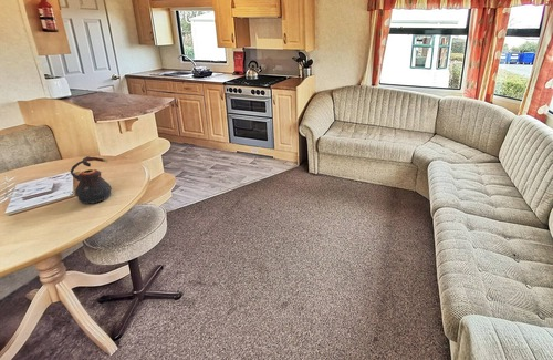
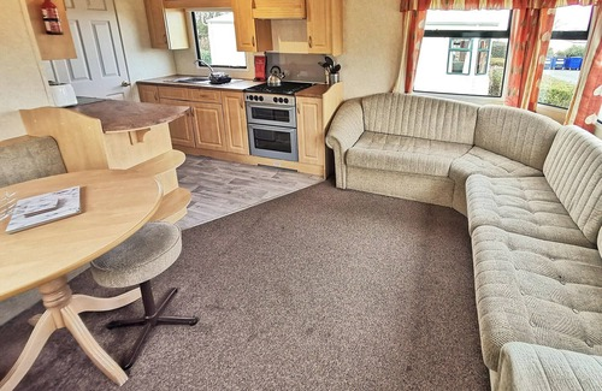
- teapot [70,155,113,205]
